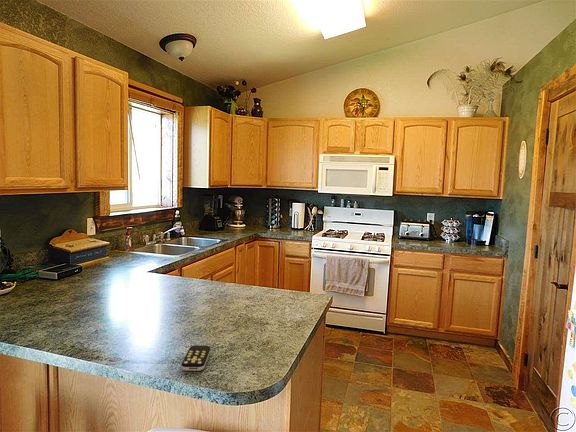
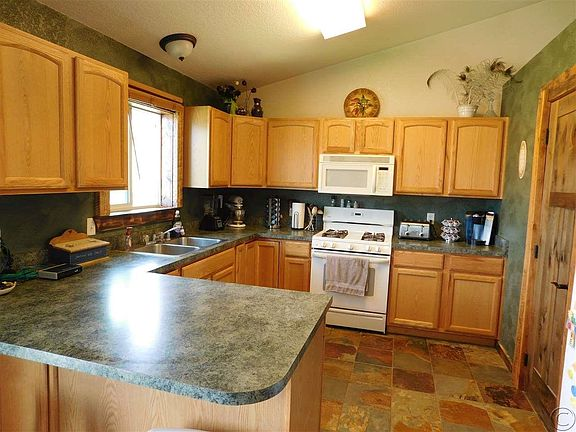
- remote control [180,344,211,372]
